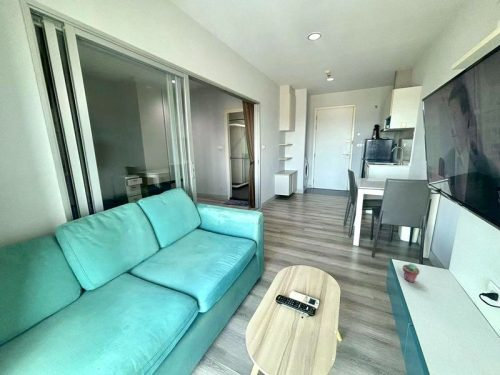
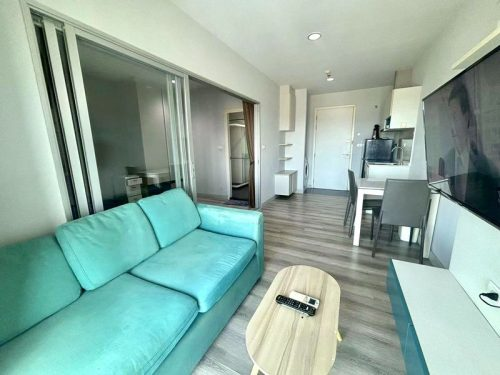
- potted succulent [402,263,421,283]
